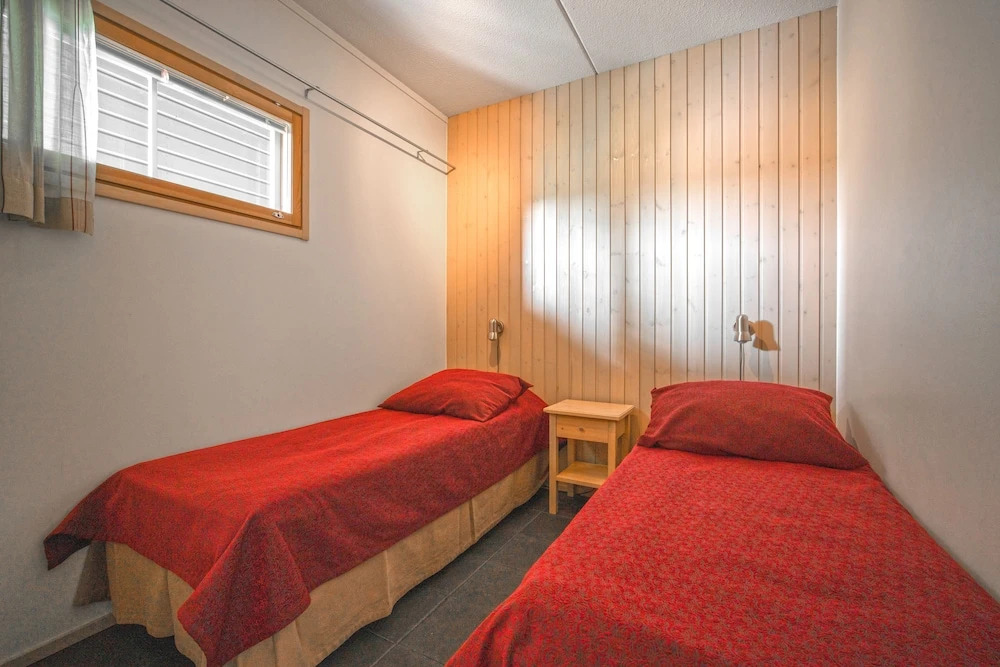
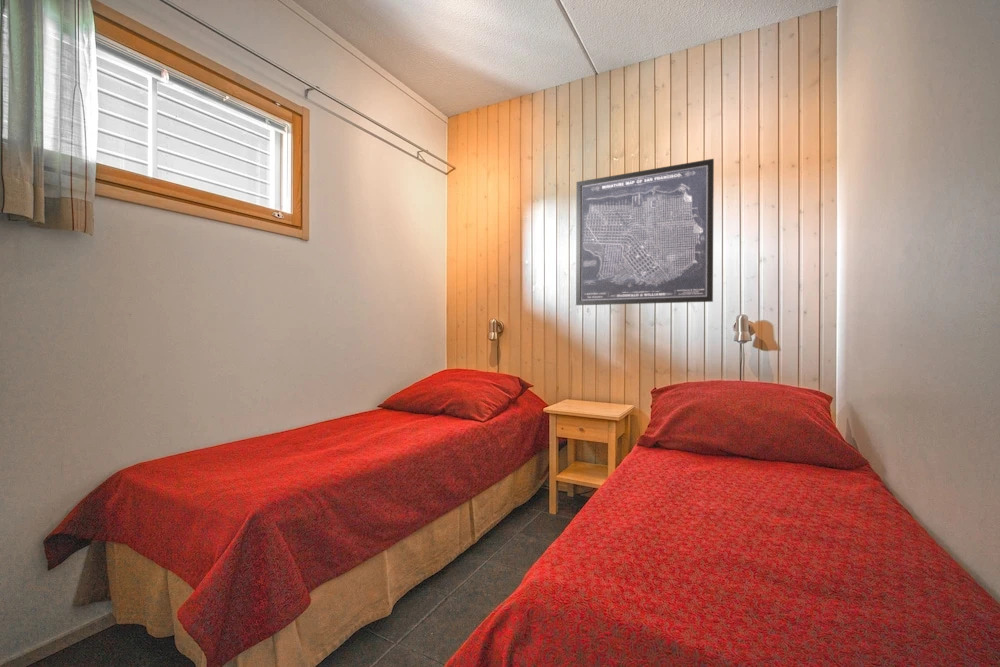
+ wall art [575,158,715,306]
